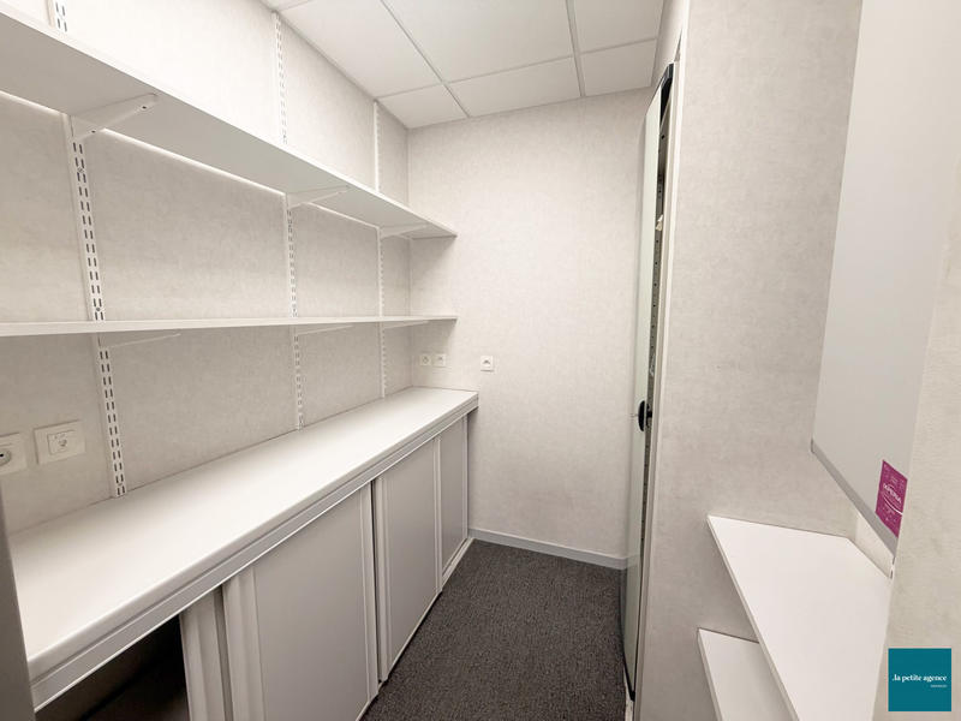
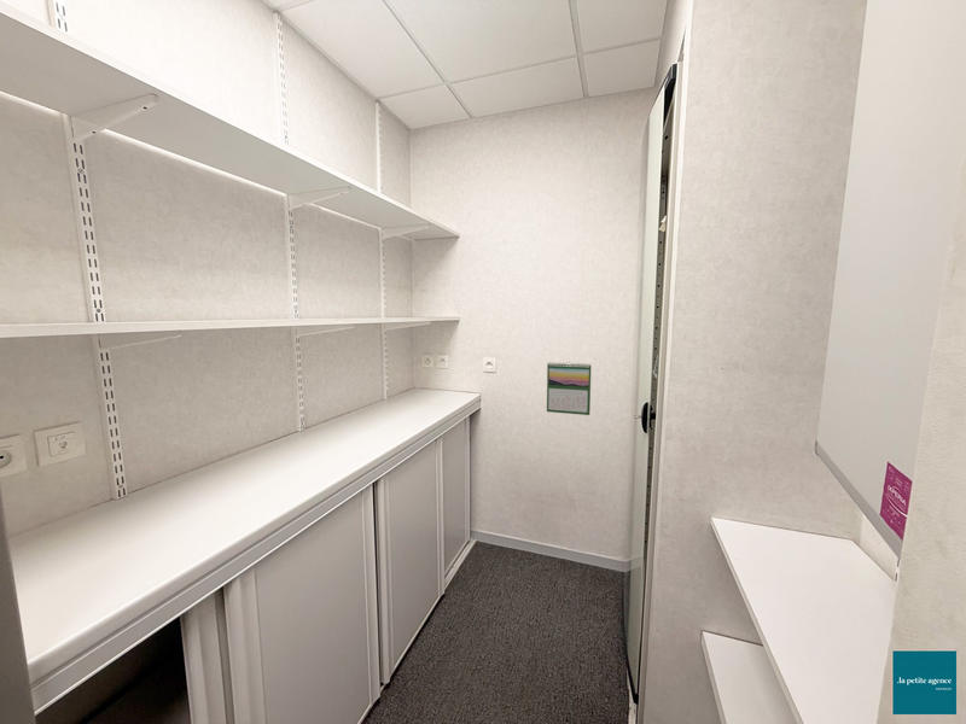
+ calendar [546,361,593,416]
